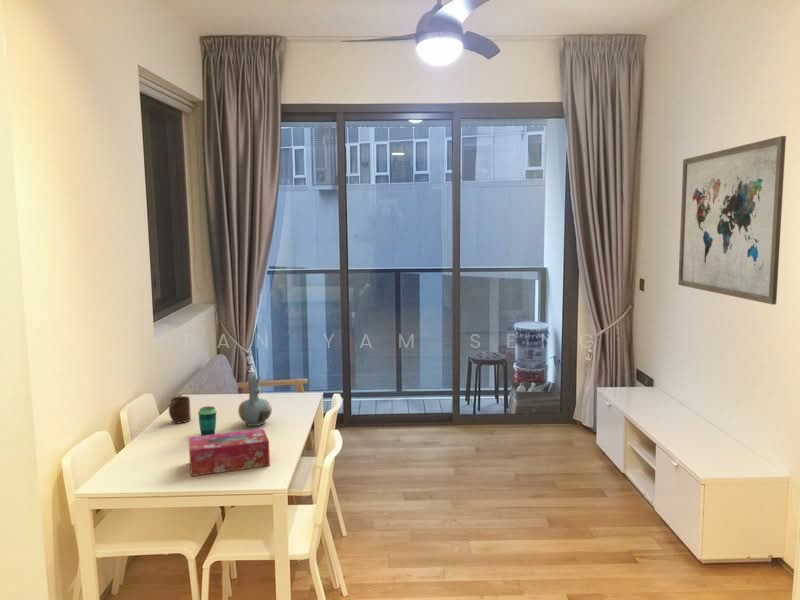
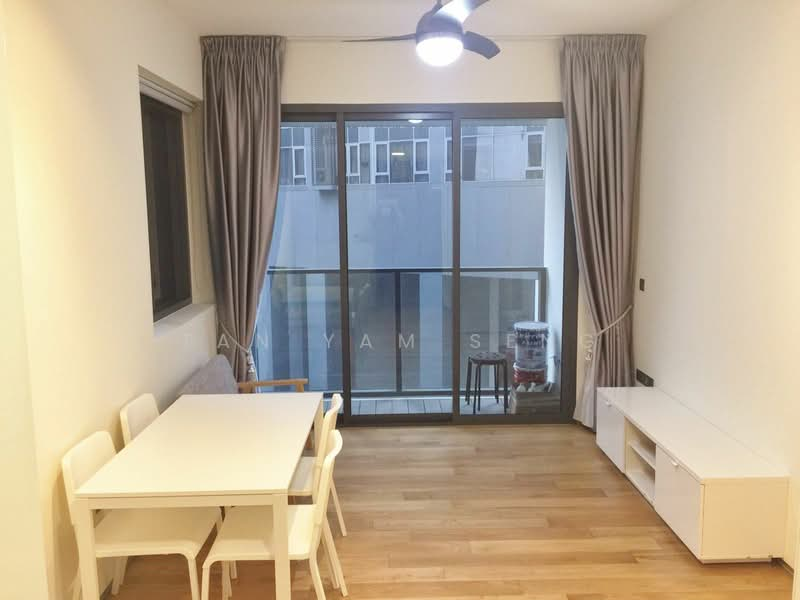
- tissue box [188,428,271,477]
- wall art [677,135,787,306]
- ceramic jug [237,372,272,427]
- cup [197,405,218,436]
- cup [168,395,192,424]
